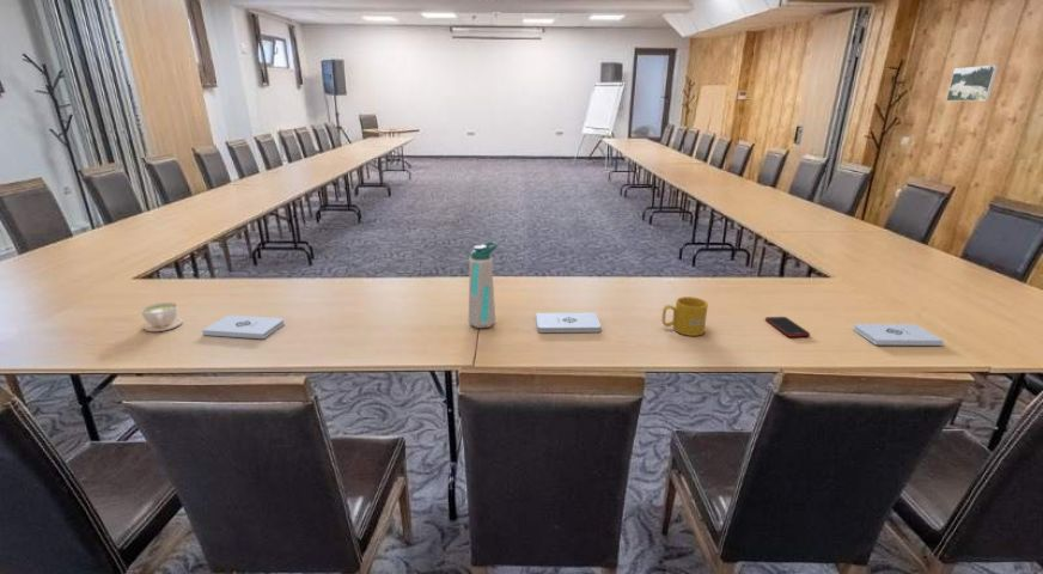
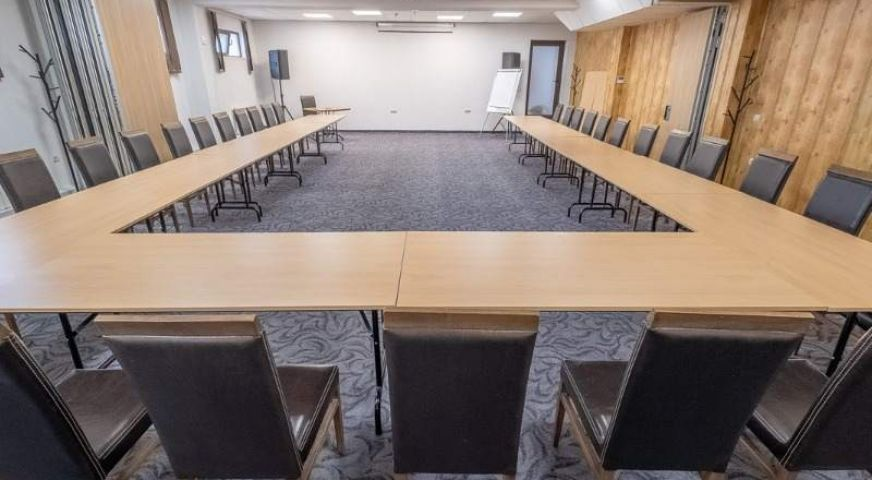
- water bottle [468,240,499,329]
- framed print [945,63,1000,103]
- notepad [535,312,602,334]
- notepad [201,315,286,340]
- coffee cup [140,301,183,332]
- cell phone [764,316,811,338]
- mug [661,295,709,337]
- notepad [852,323,945,347]
